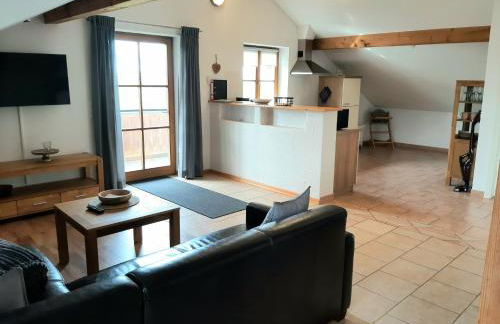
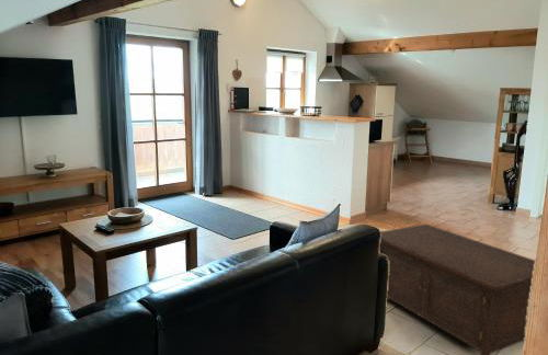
+ cabinet [378,224,536,355]
